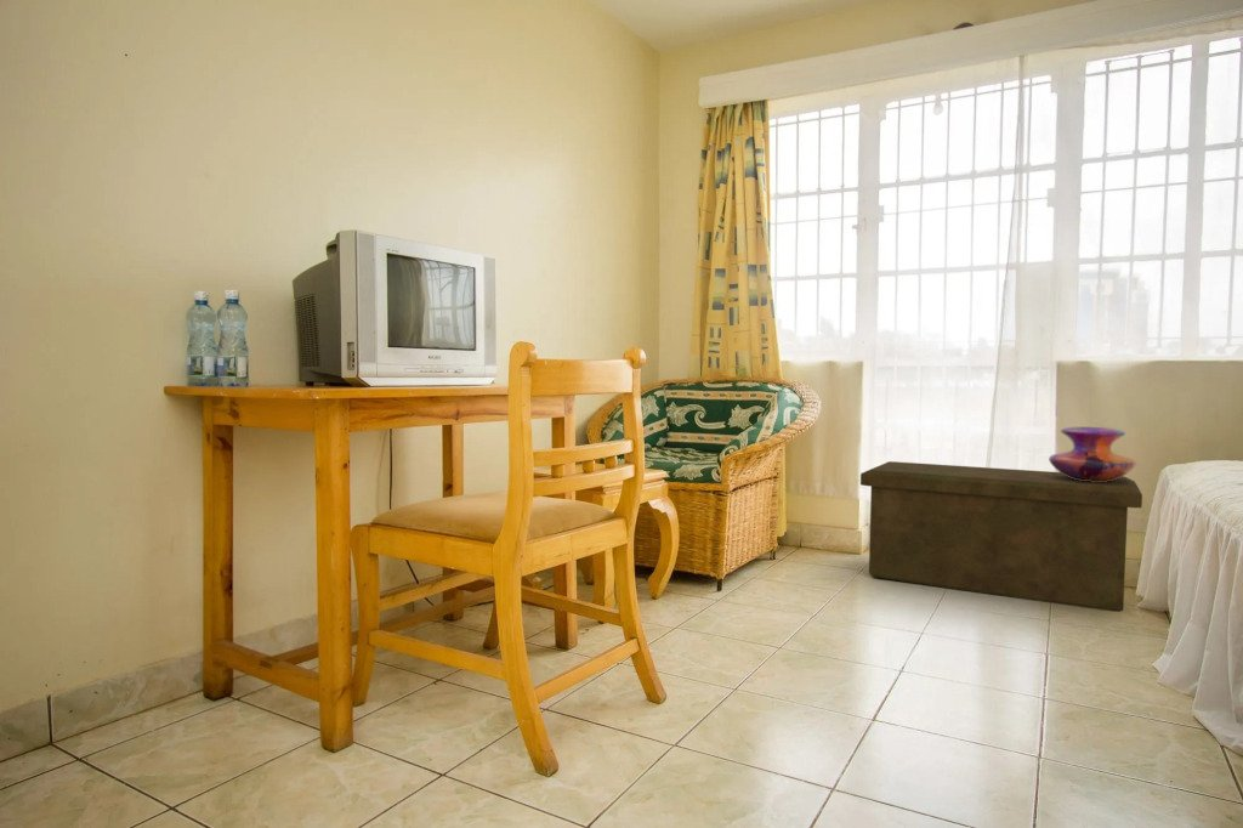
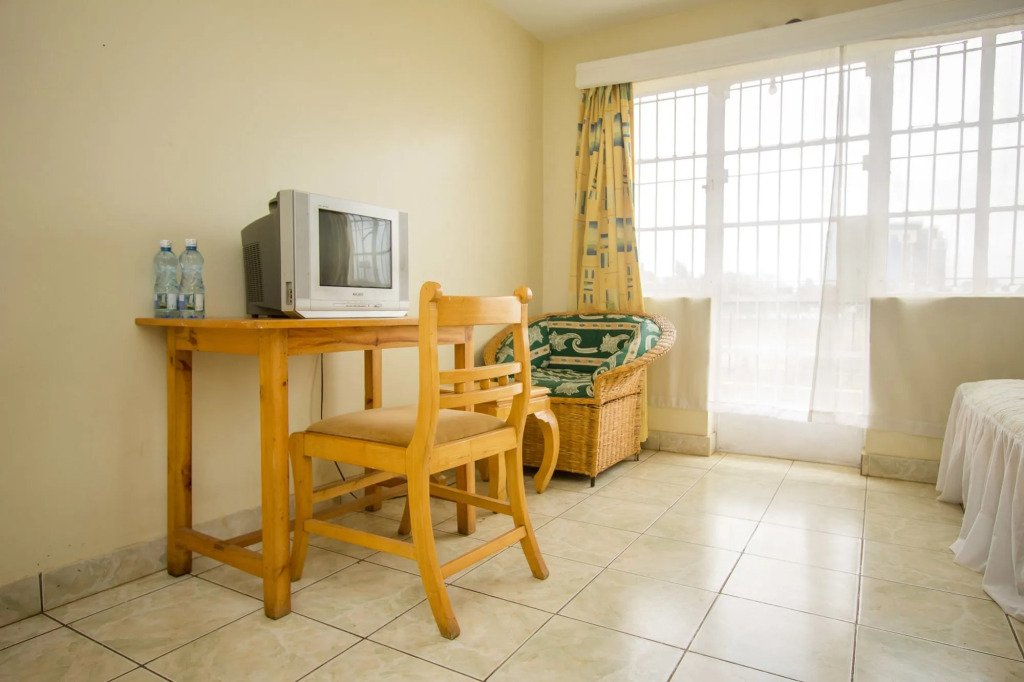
- decorative vase [1048,426,1137,482]
- storage bench [859,460,1143,613]
